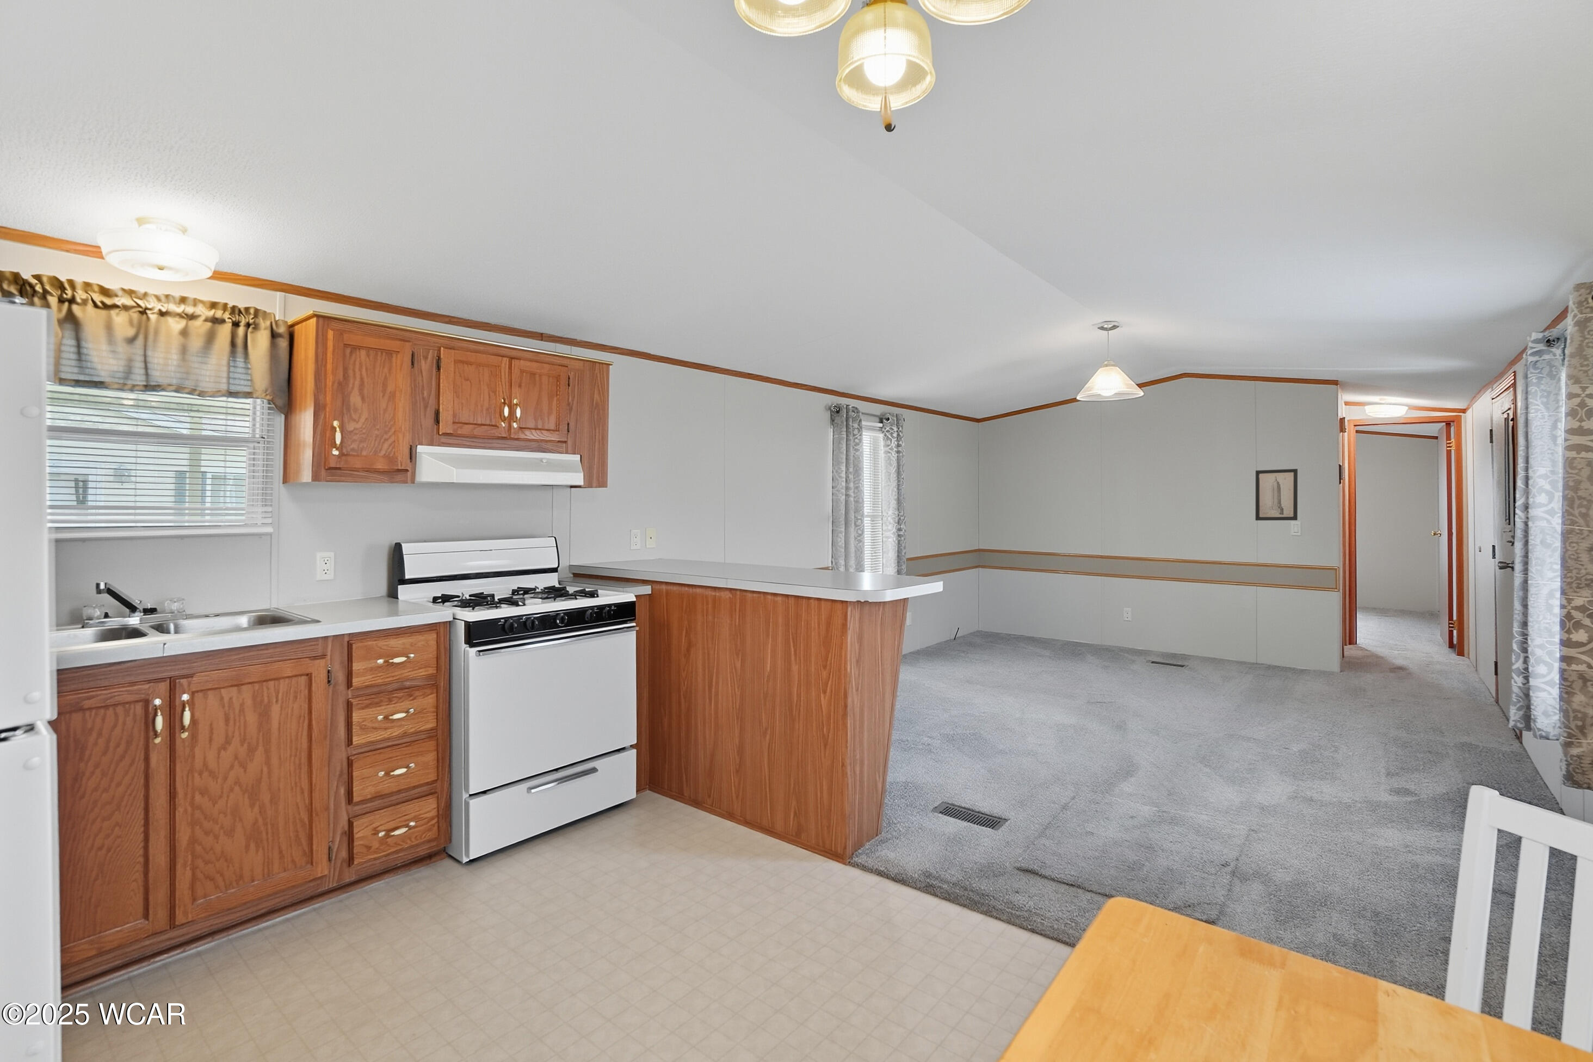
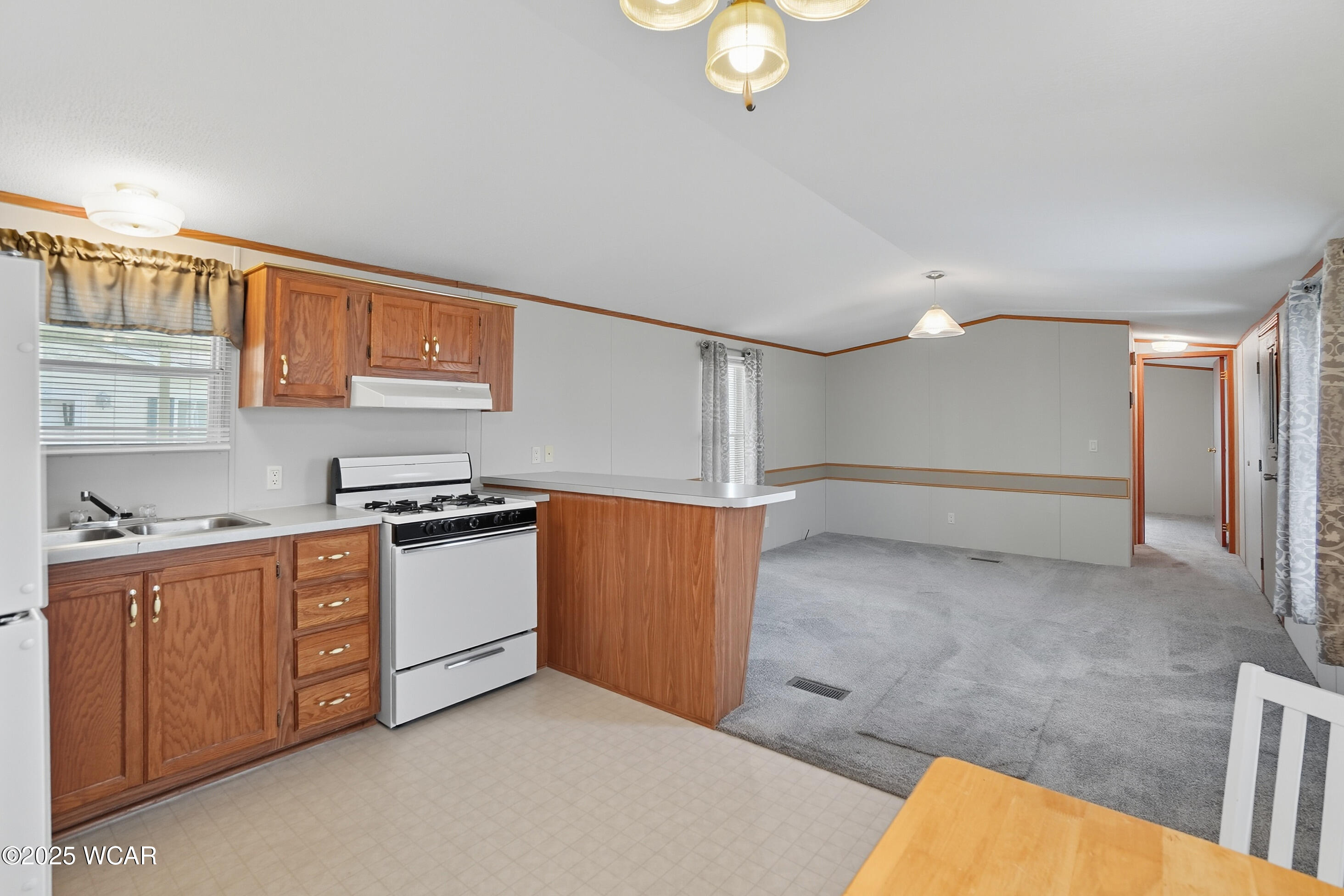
- wall art [1255,468,1298,522]
